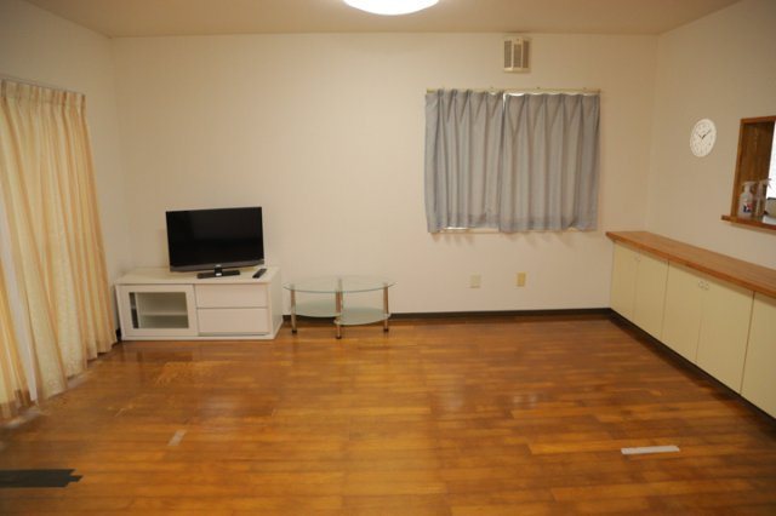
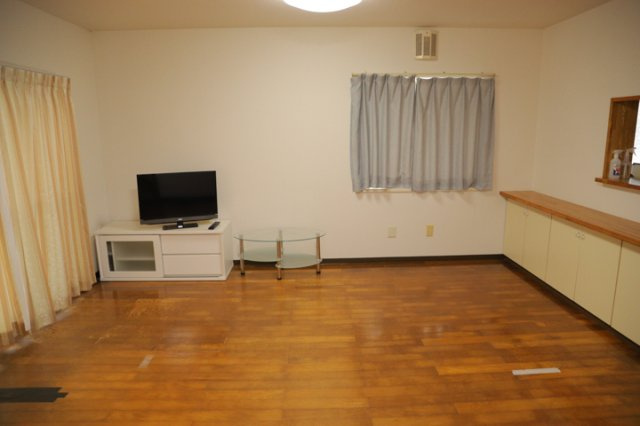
- wall clock [690,117,718,159]
